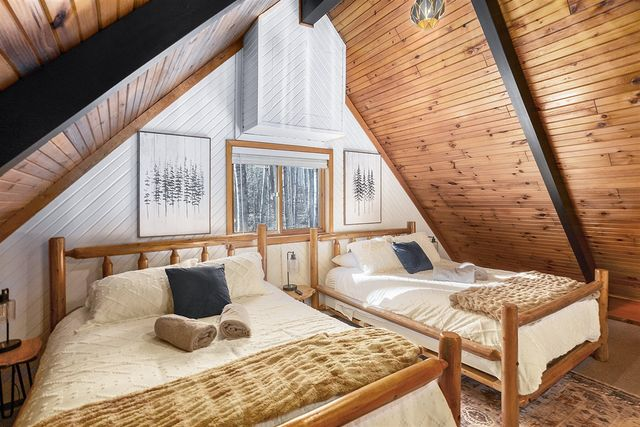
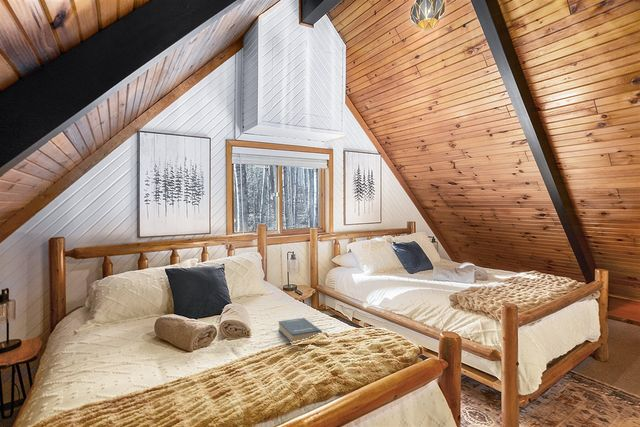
+ hardback book [278,317,323,343]
